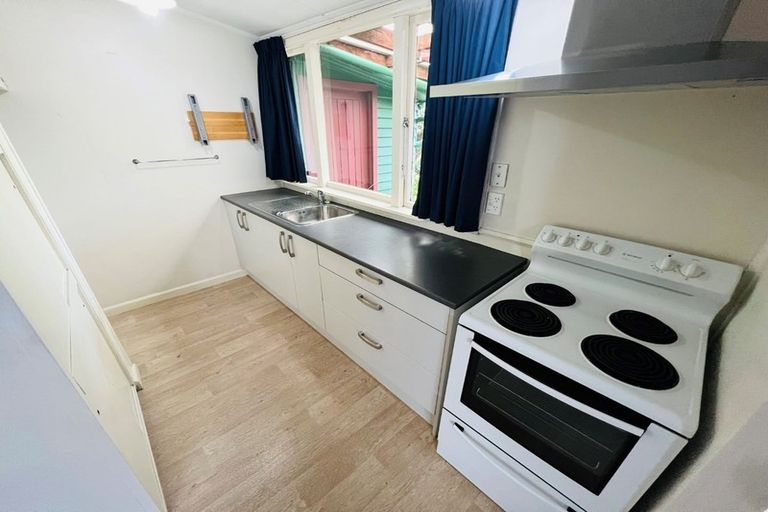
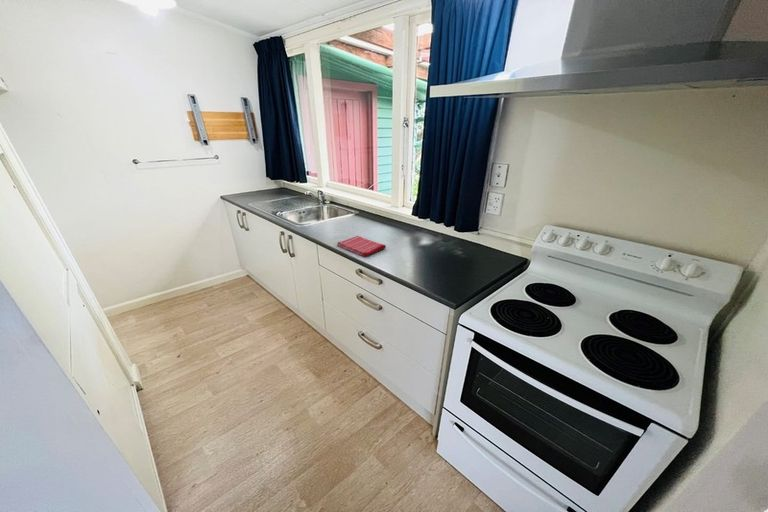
+ dish towel [336,235,387,258]
